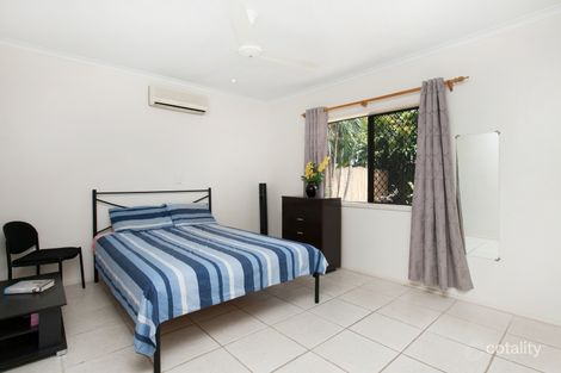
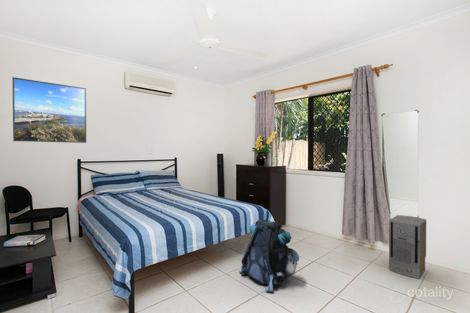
+ air purifier [388,214,427,280]
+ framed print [11,76,87,144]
+ backpack [238,219,300,293]
